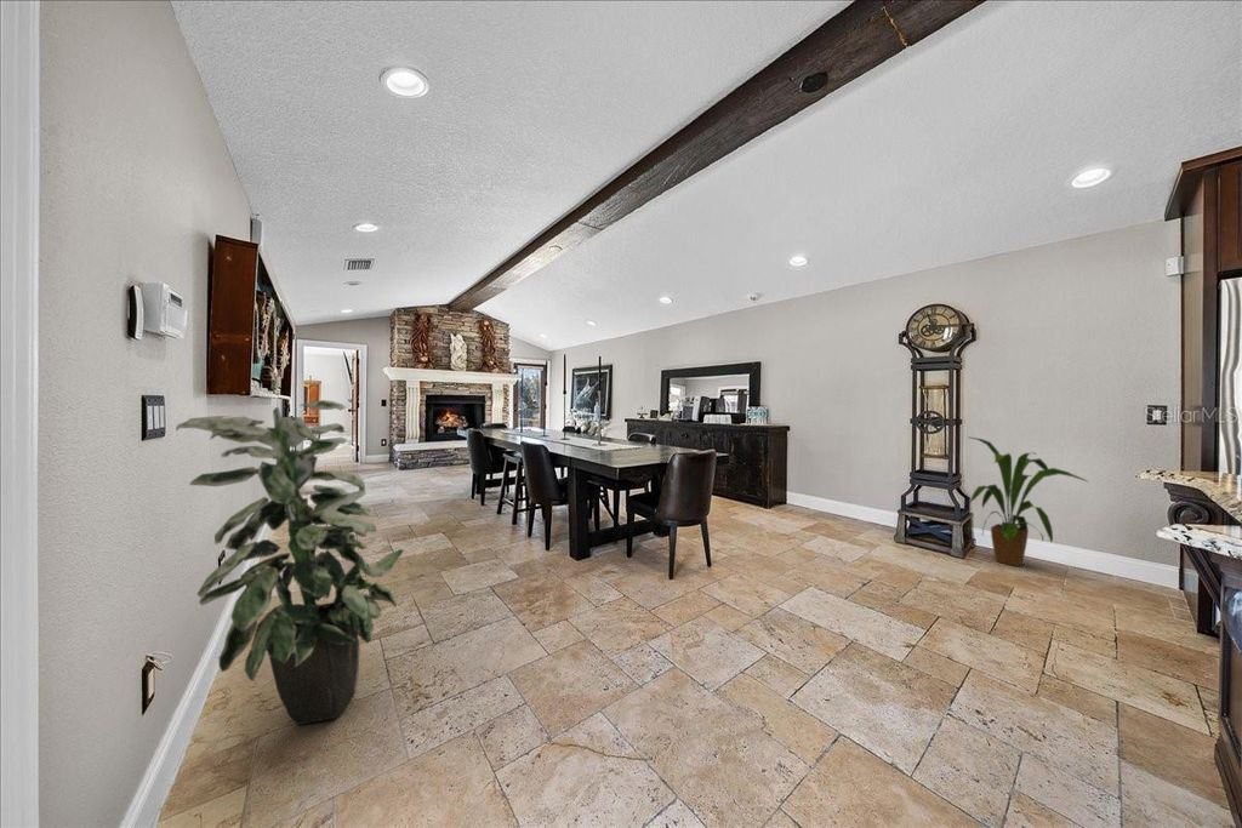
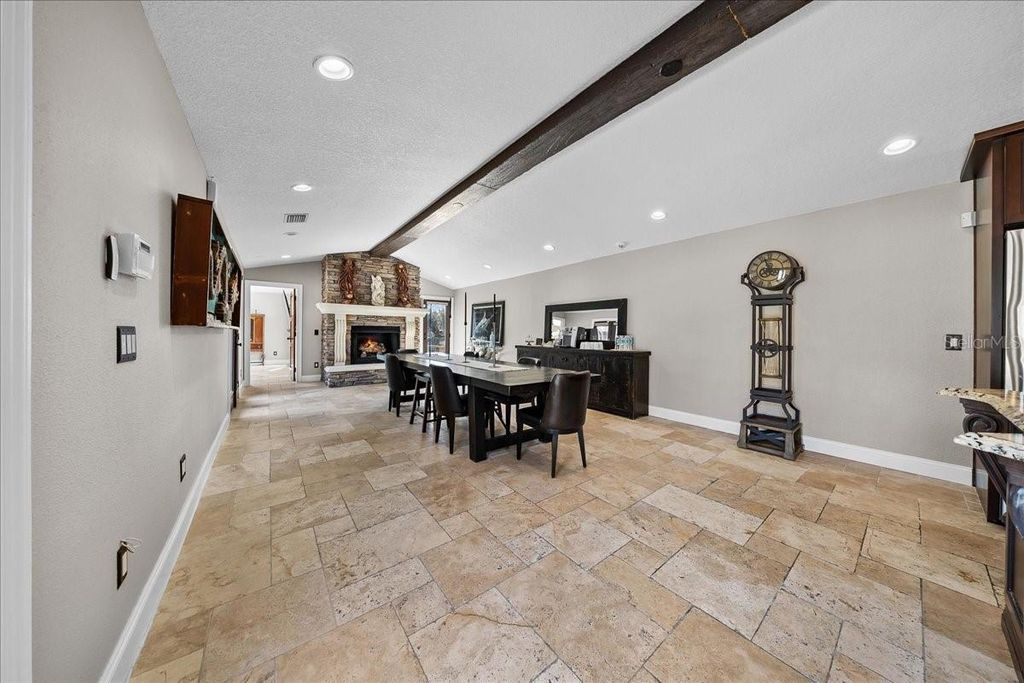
- house plant [968,436,1090,567]
- indoor plant [175,399,405,726]
